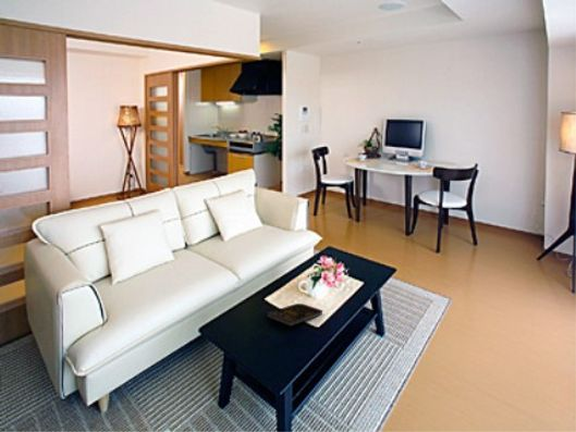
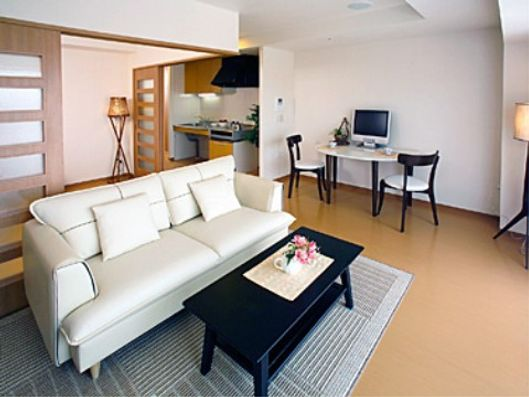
- book [265,303,324,328]
